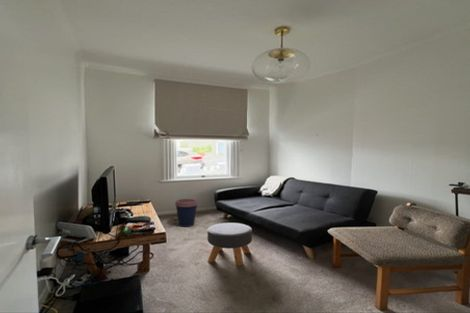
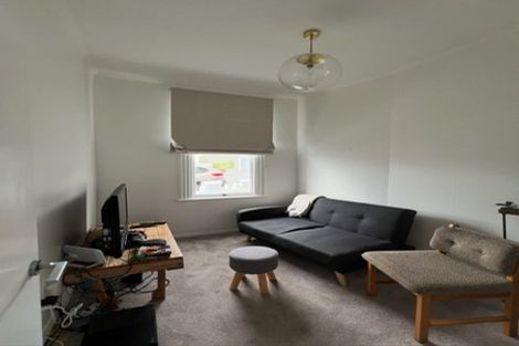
- coffee cup [174,198,199,228]
